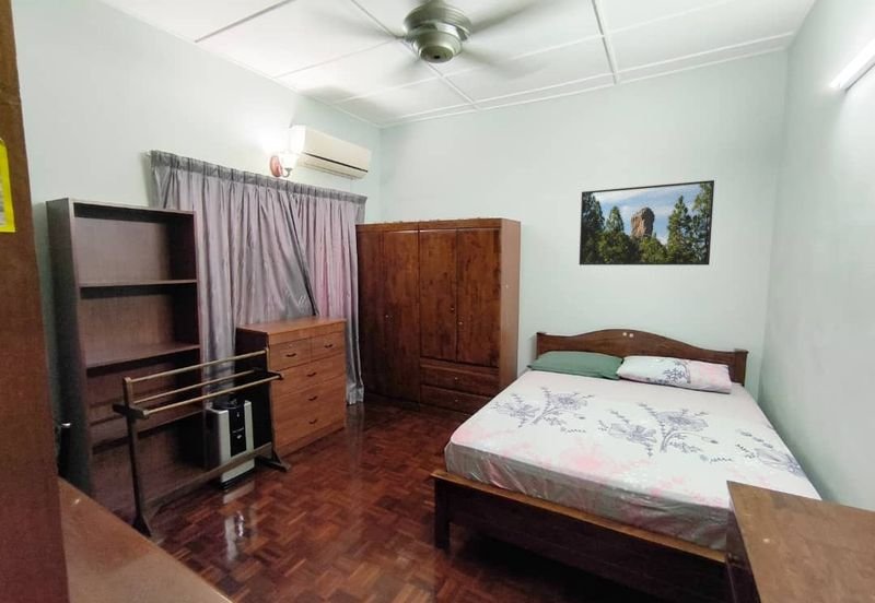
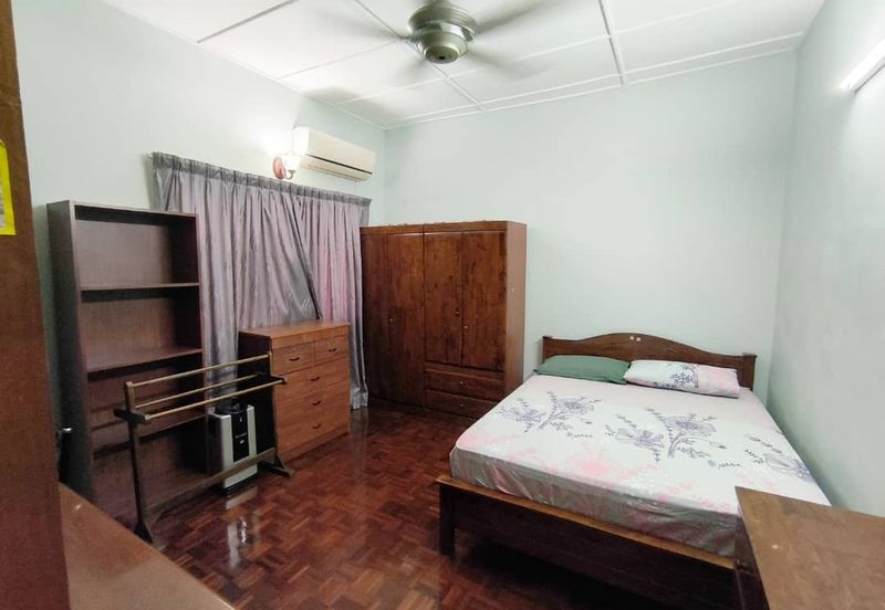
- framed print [579,179,715,267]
